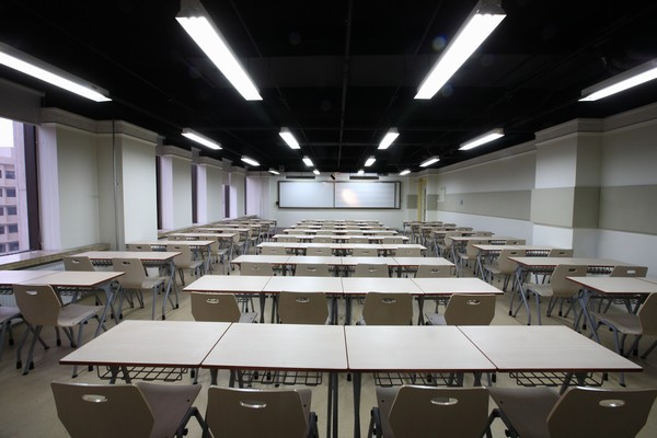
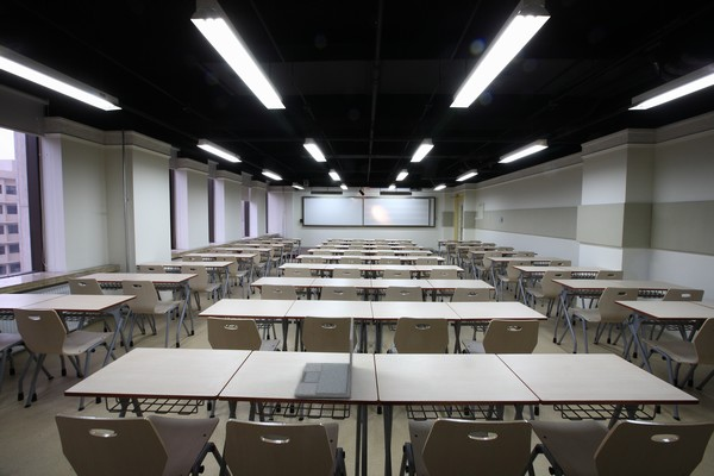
+ laptop [294,317,355,399]
